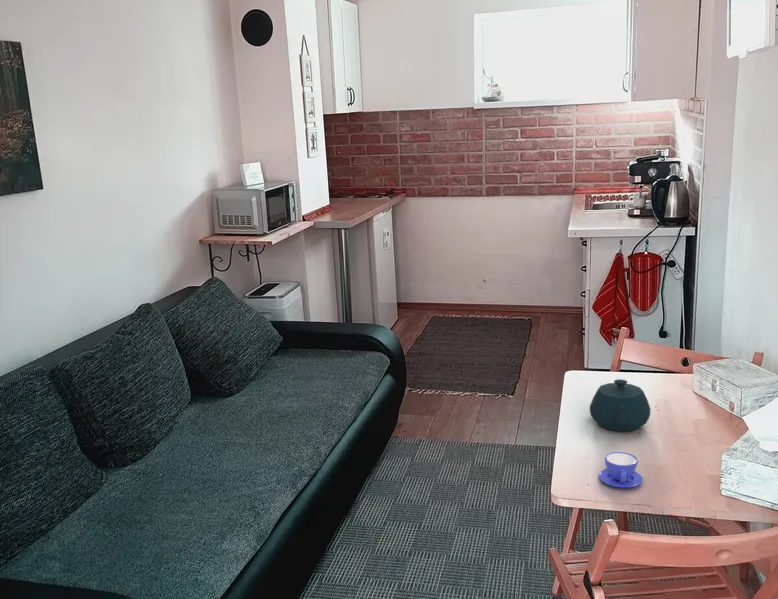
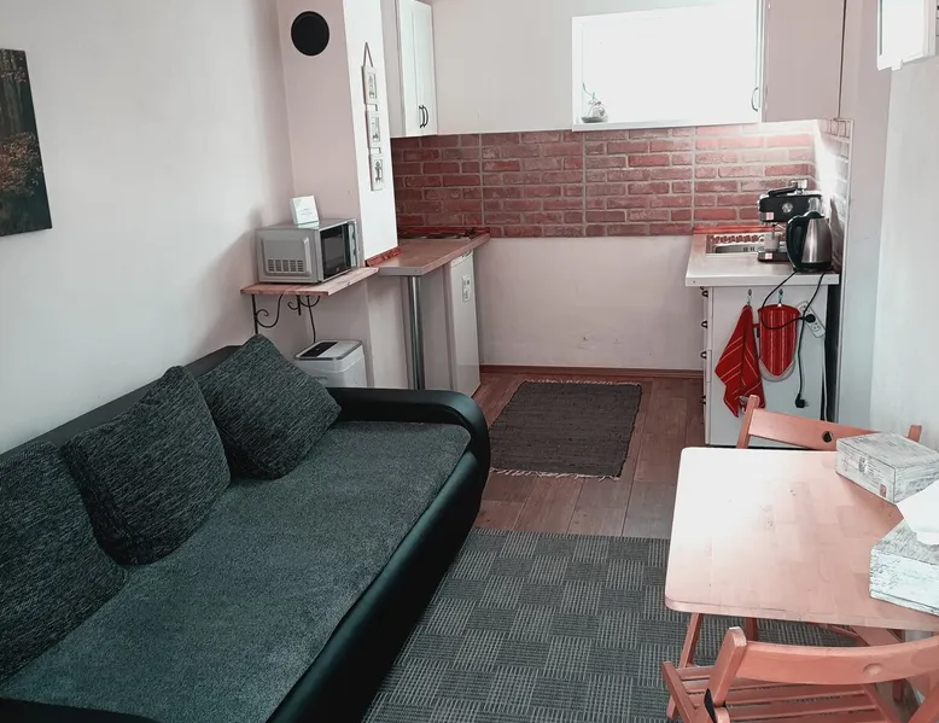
- teacup [598,451,644,488]
- teapot [589,378,652,432]
